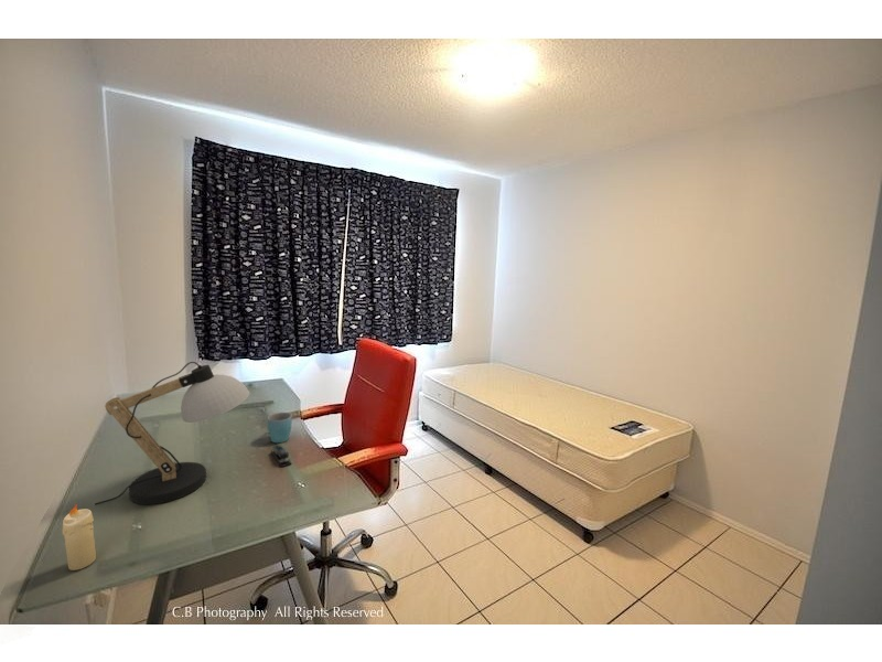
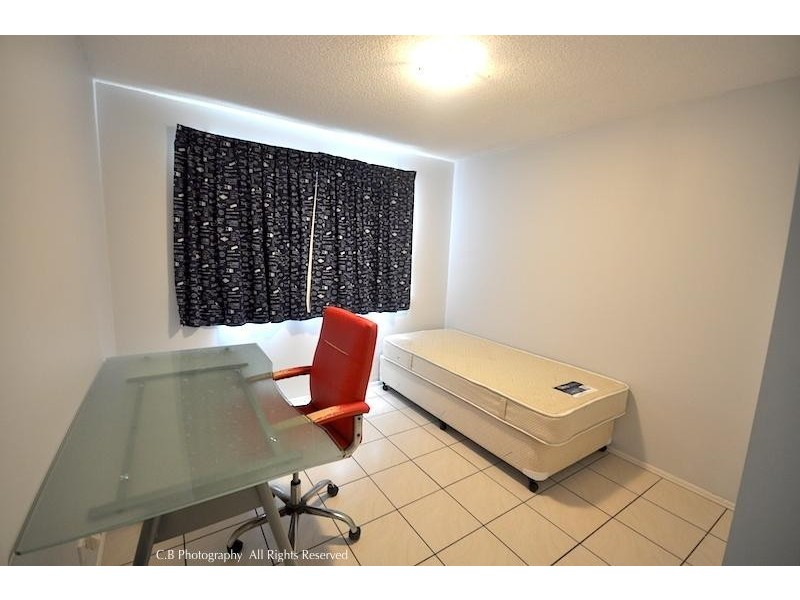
- mug [267,412,293,444]
- stapler [270,445,292,468]
- desk lamp [94,361,250,506]
- candle [62,503,97,572]
